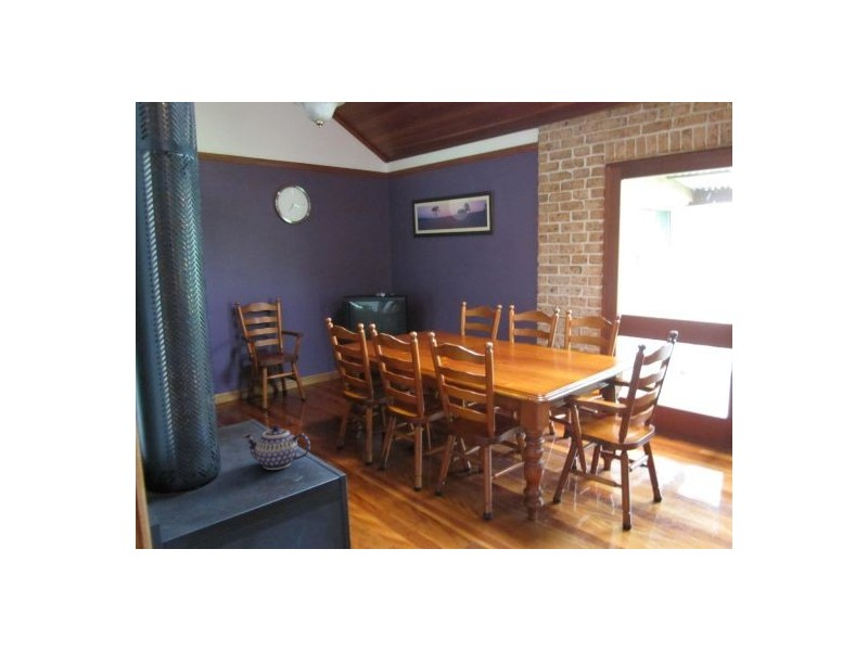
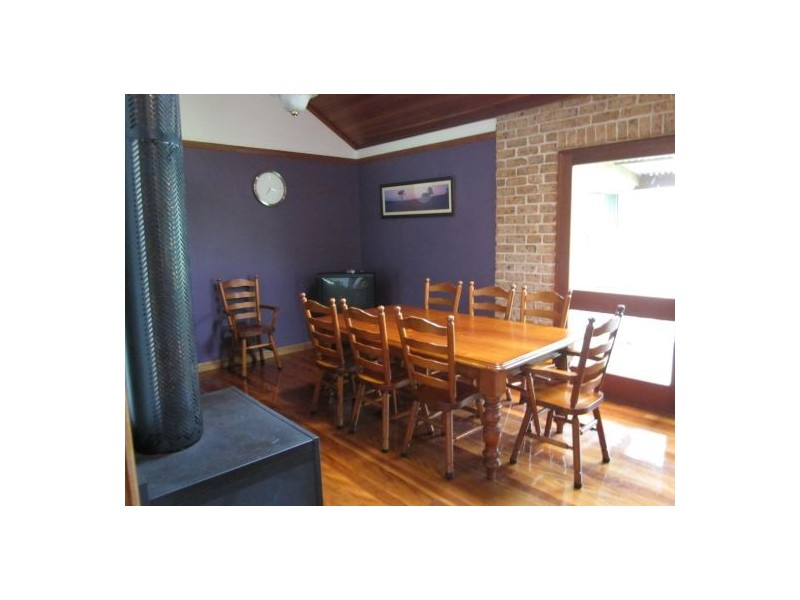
- teapot [242,424,311,471]
